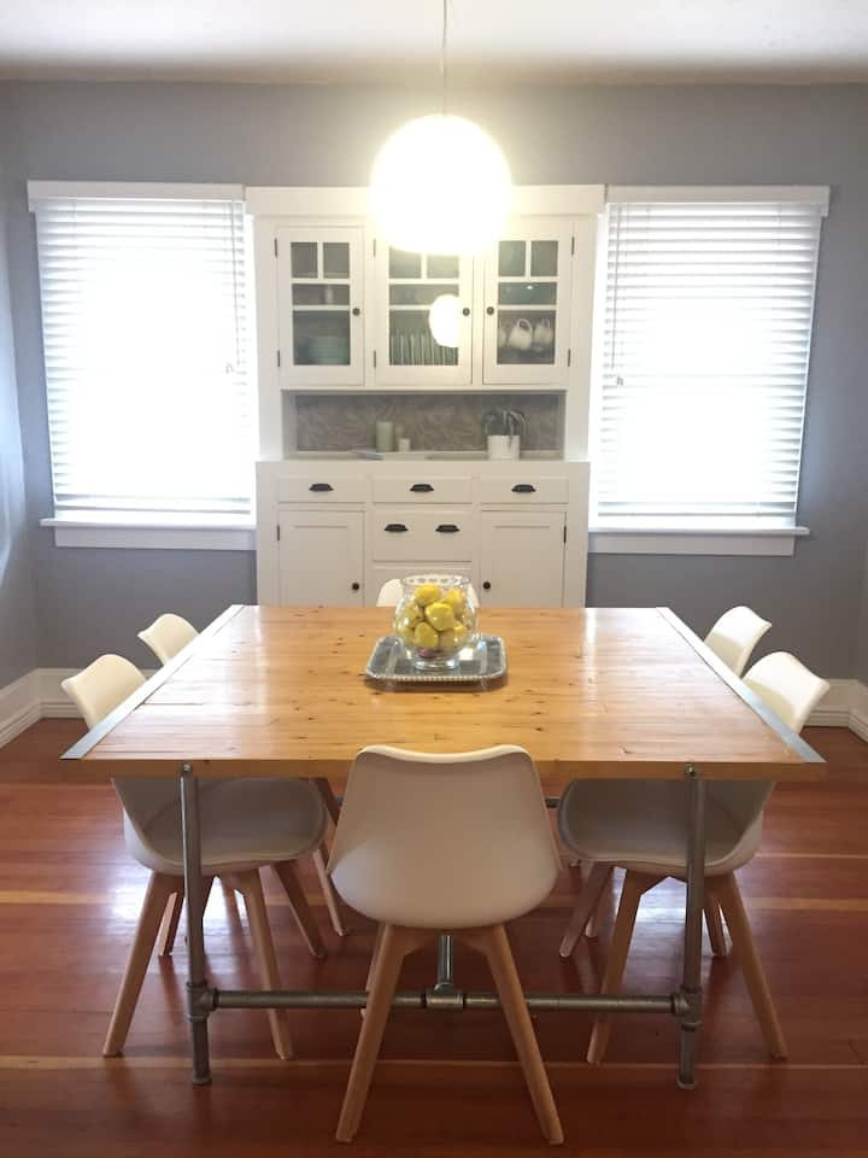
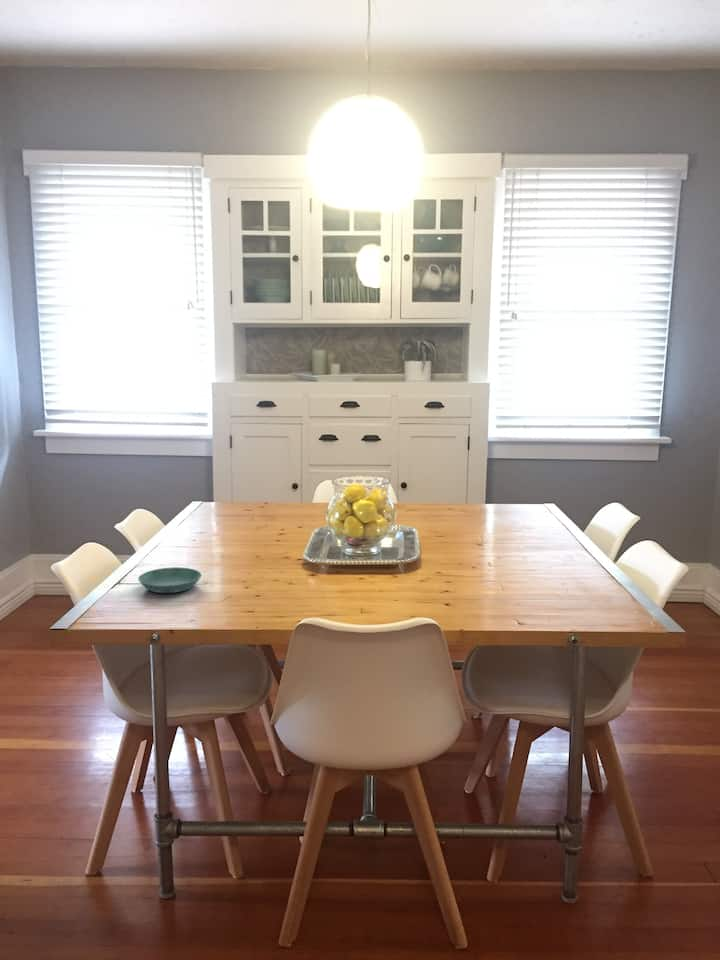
+ saucer [137,566,203,594]
